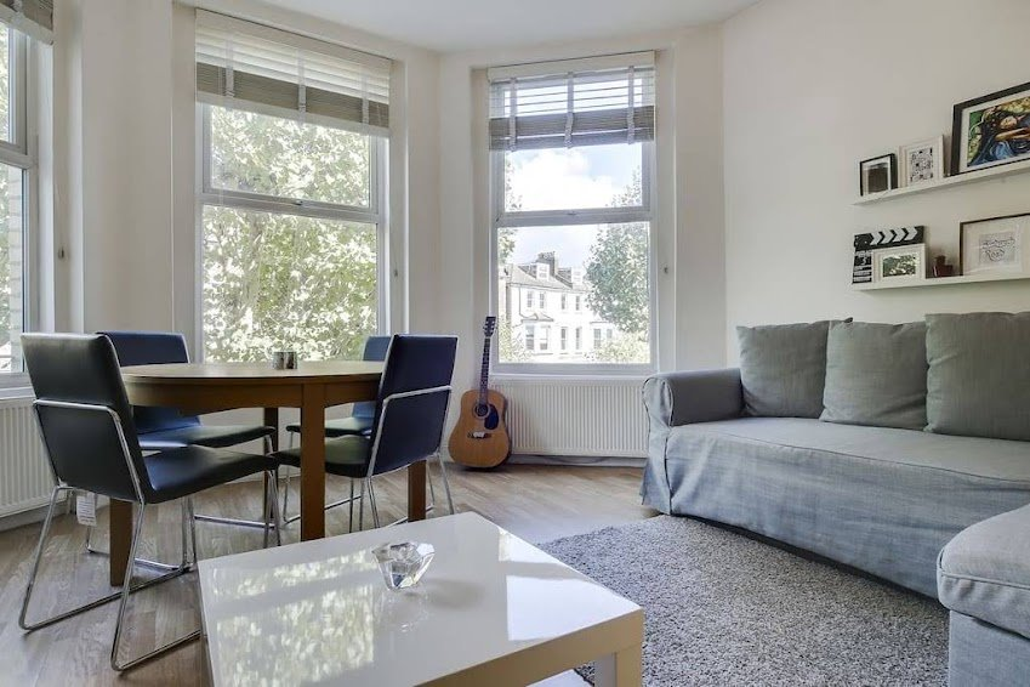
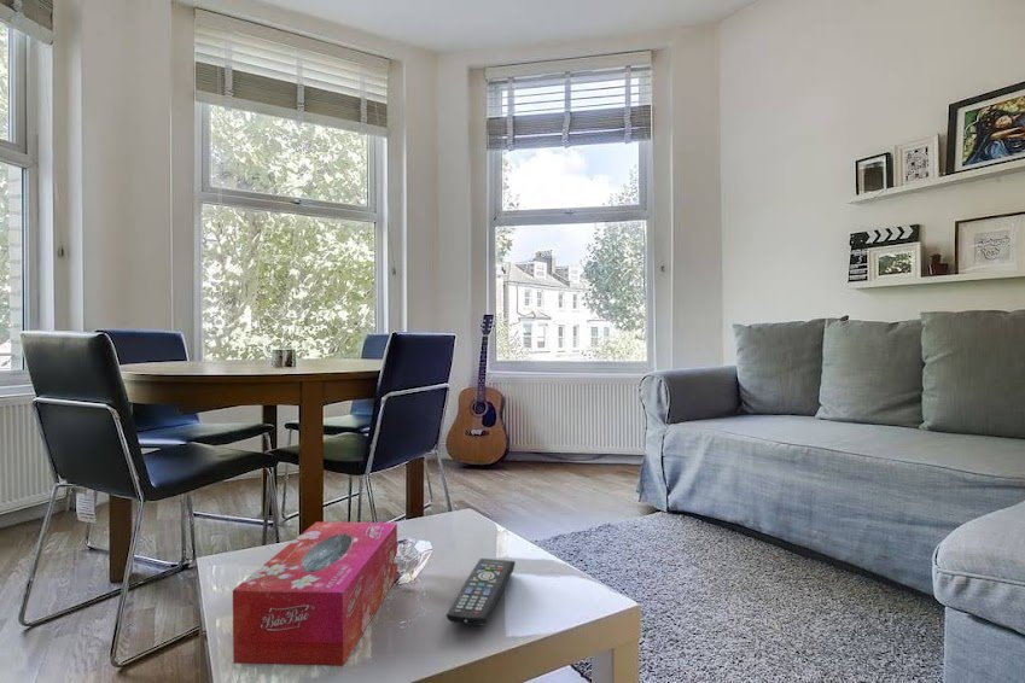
+ remote control [445,558,517,626]
+ tissue box [232,521,398,667]
